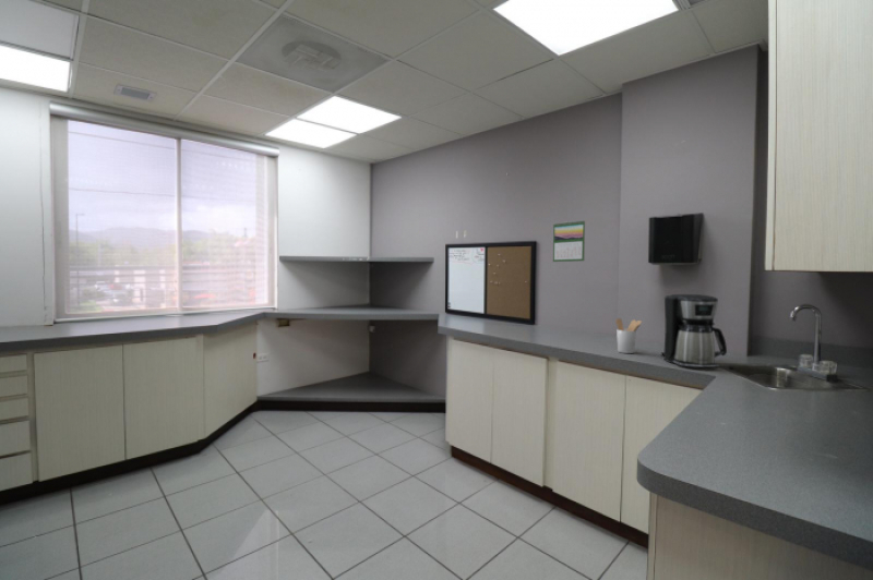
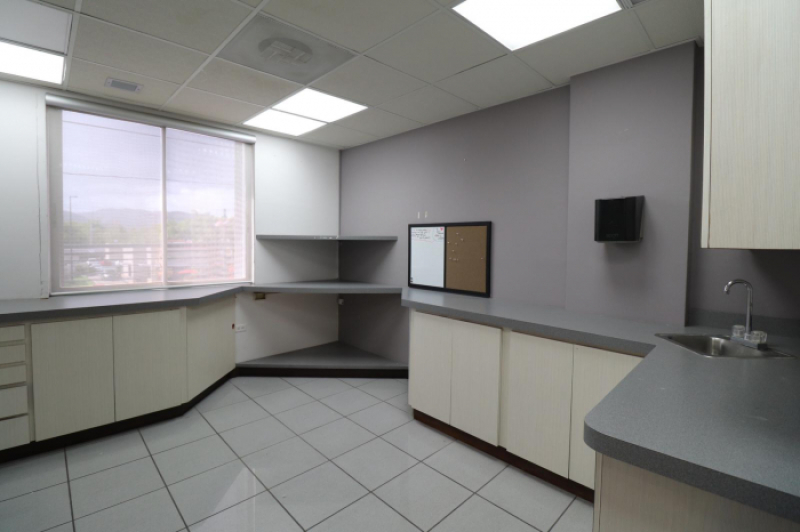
- utensil holder [614,317,643,354]
- coffee maker [660,293,728,368]
- calendar [552,219,586,263]
